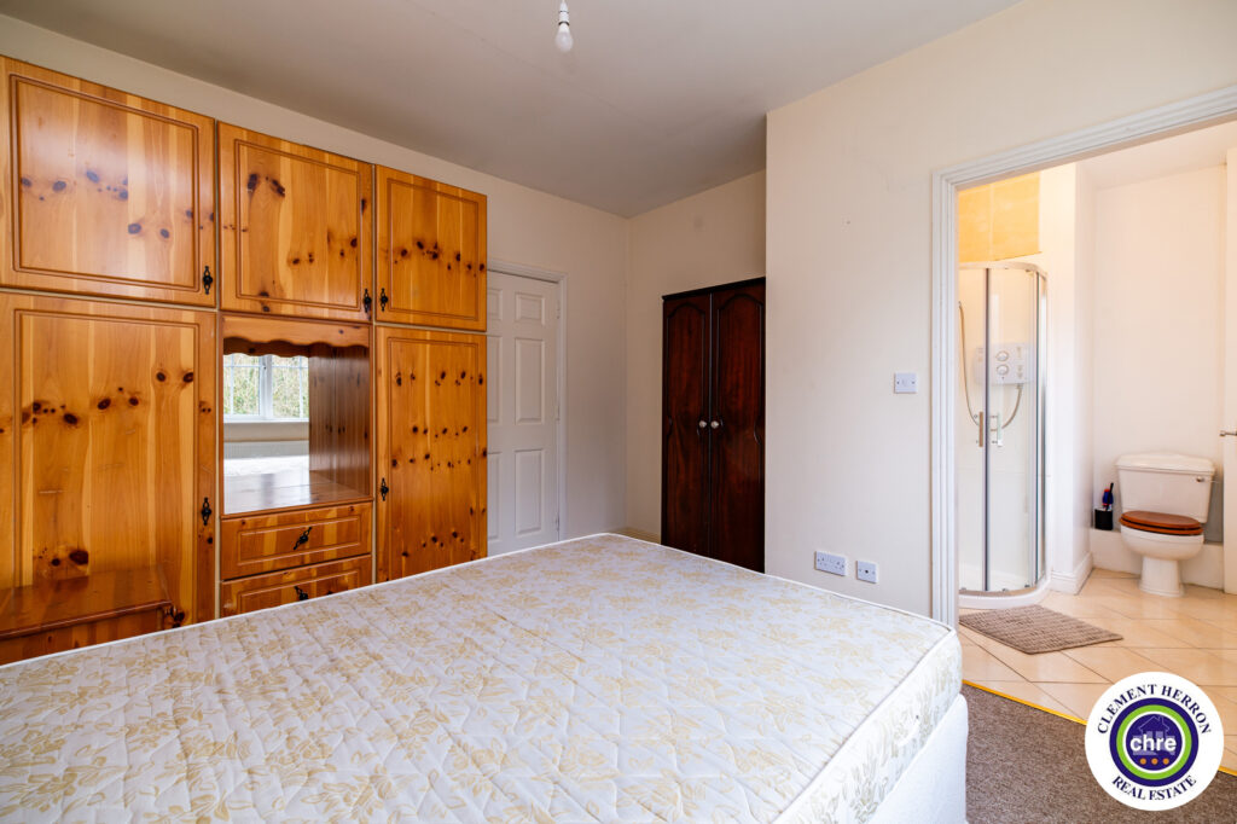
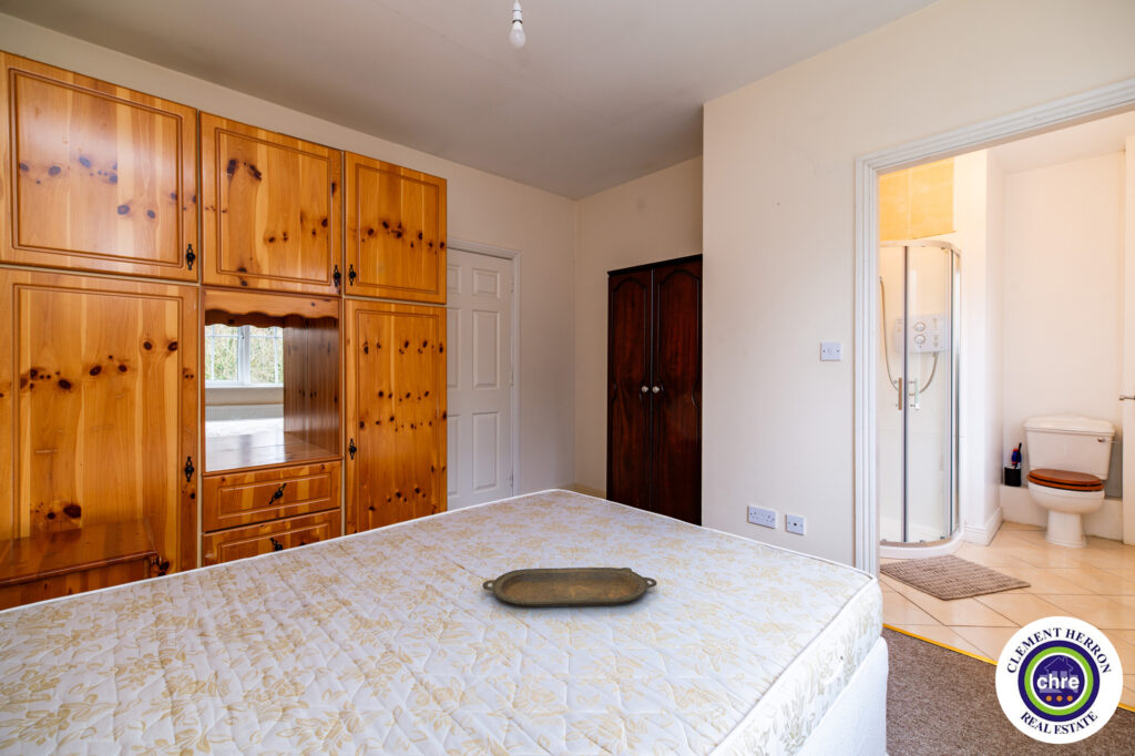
+ serving tray [481,566,658,607]
